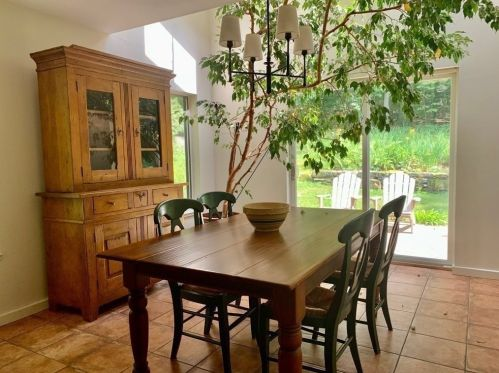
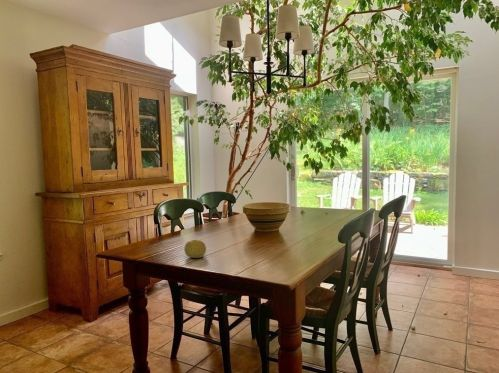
+ fruit [183,239,207,259]
